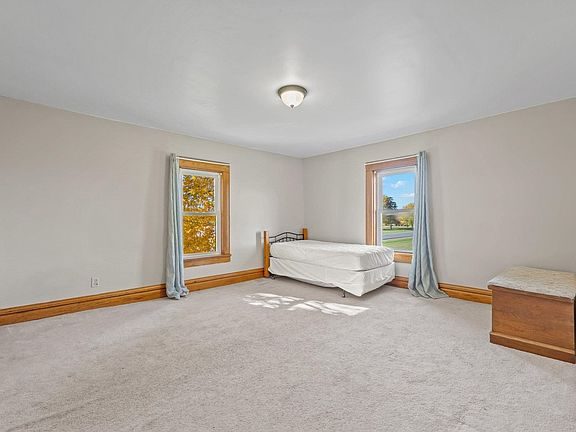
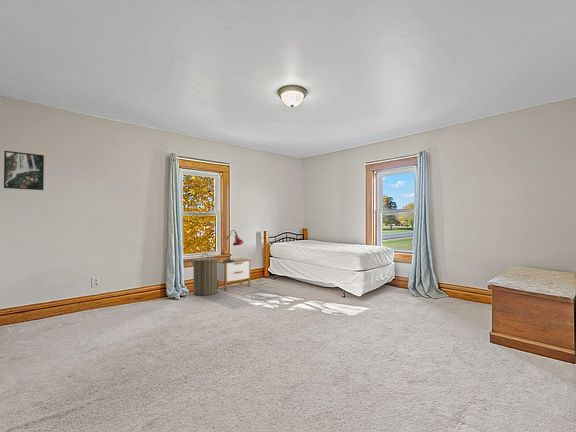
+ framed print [3,150,45,191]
+ nightstand [217,257,252,292]
+ laundry hamper [190,253,220,296]
+ lamp [221,229,245,262]
